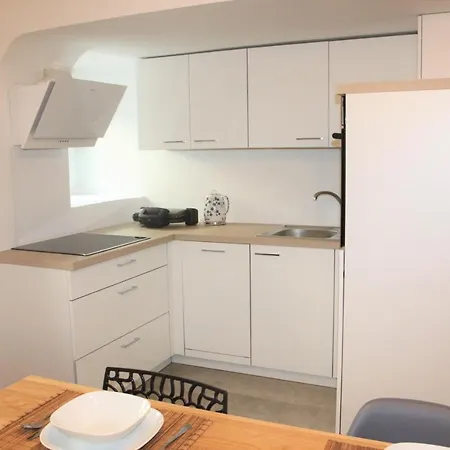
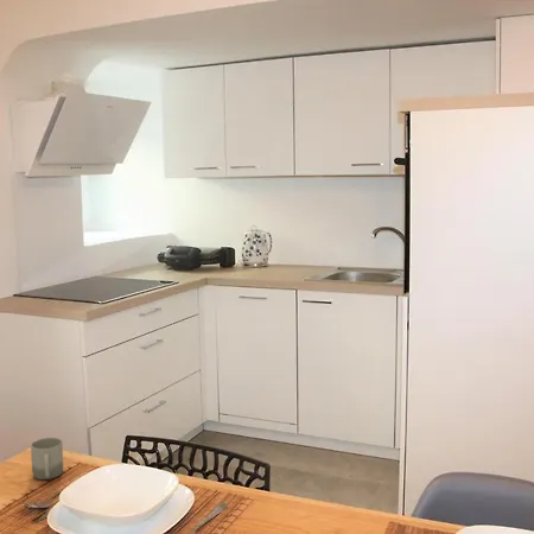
+ cup [30,437,64,481]
